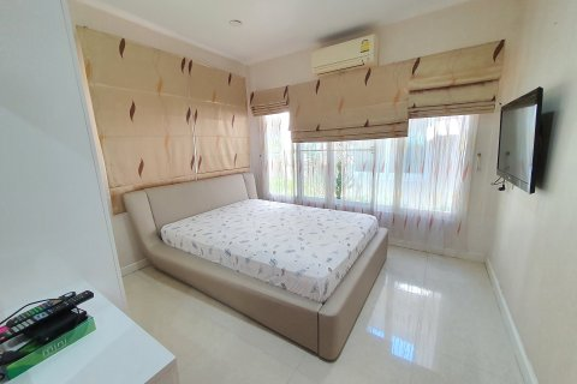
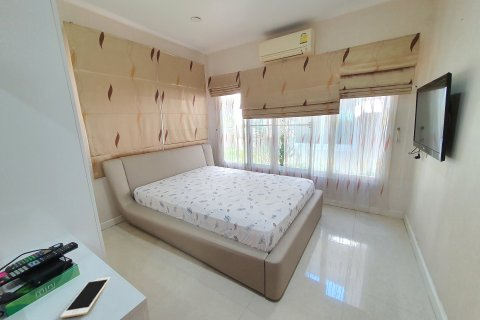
+ cell phone [59,276,111,319]
